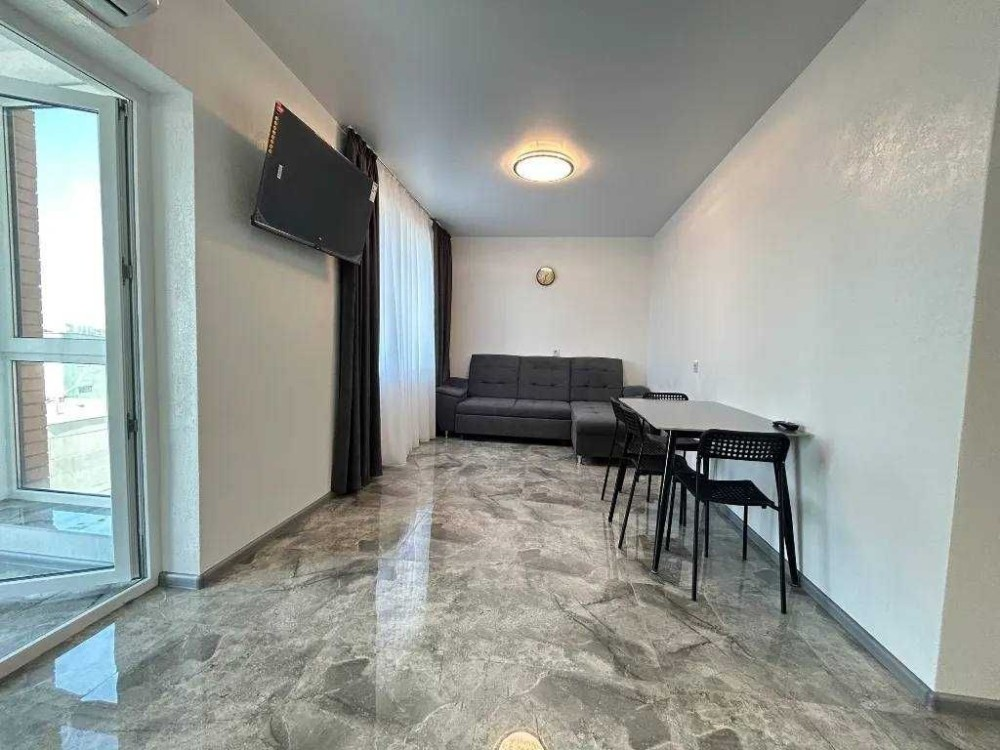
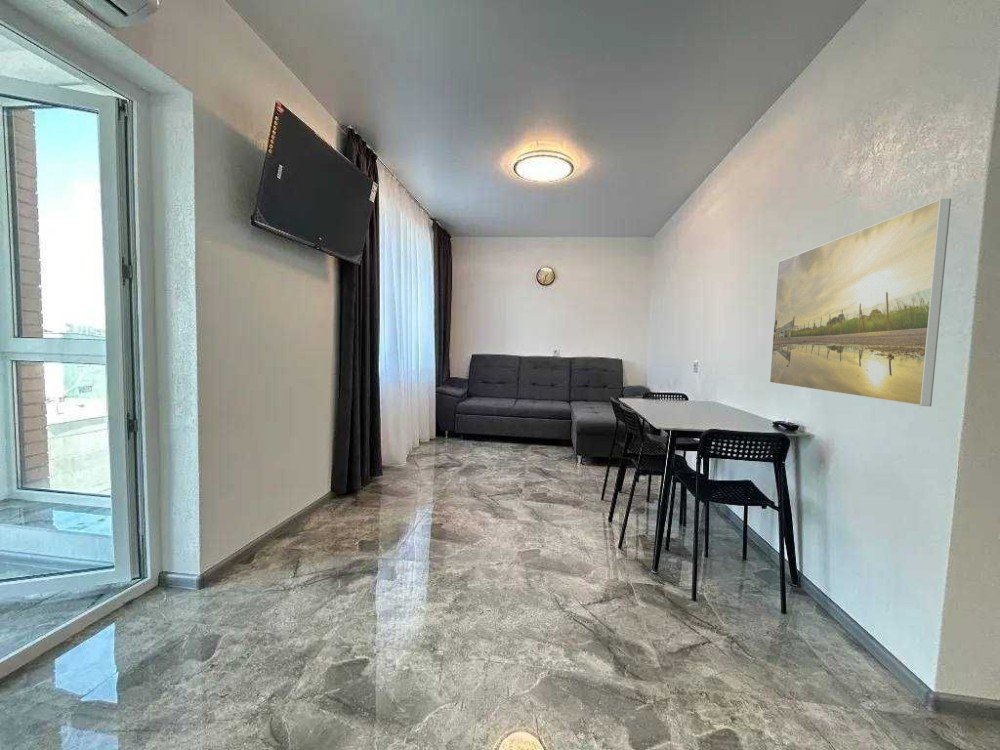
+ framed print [769,198,952,407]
